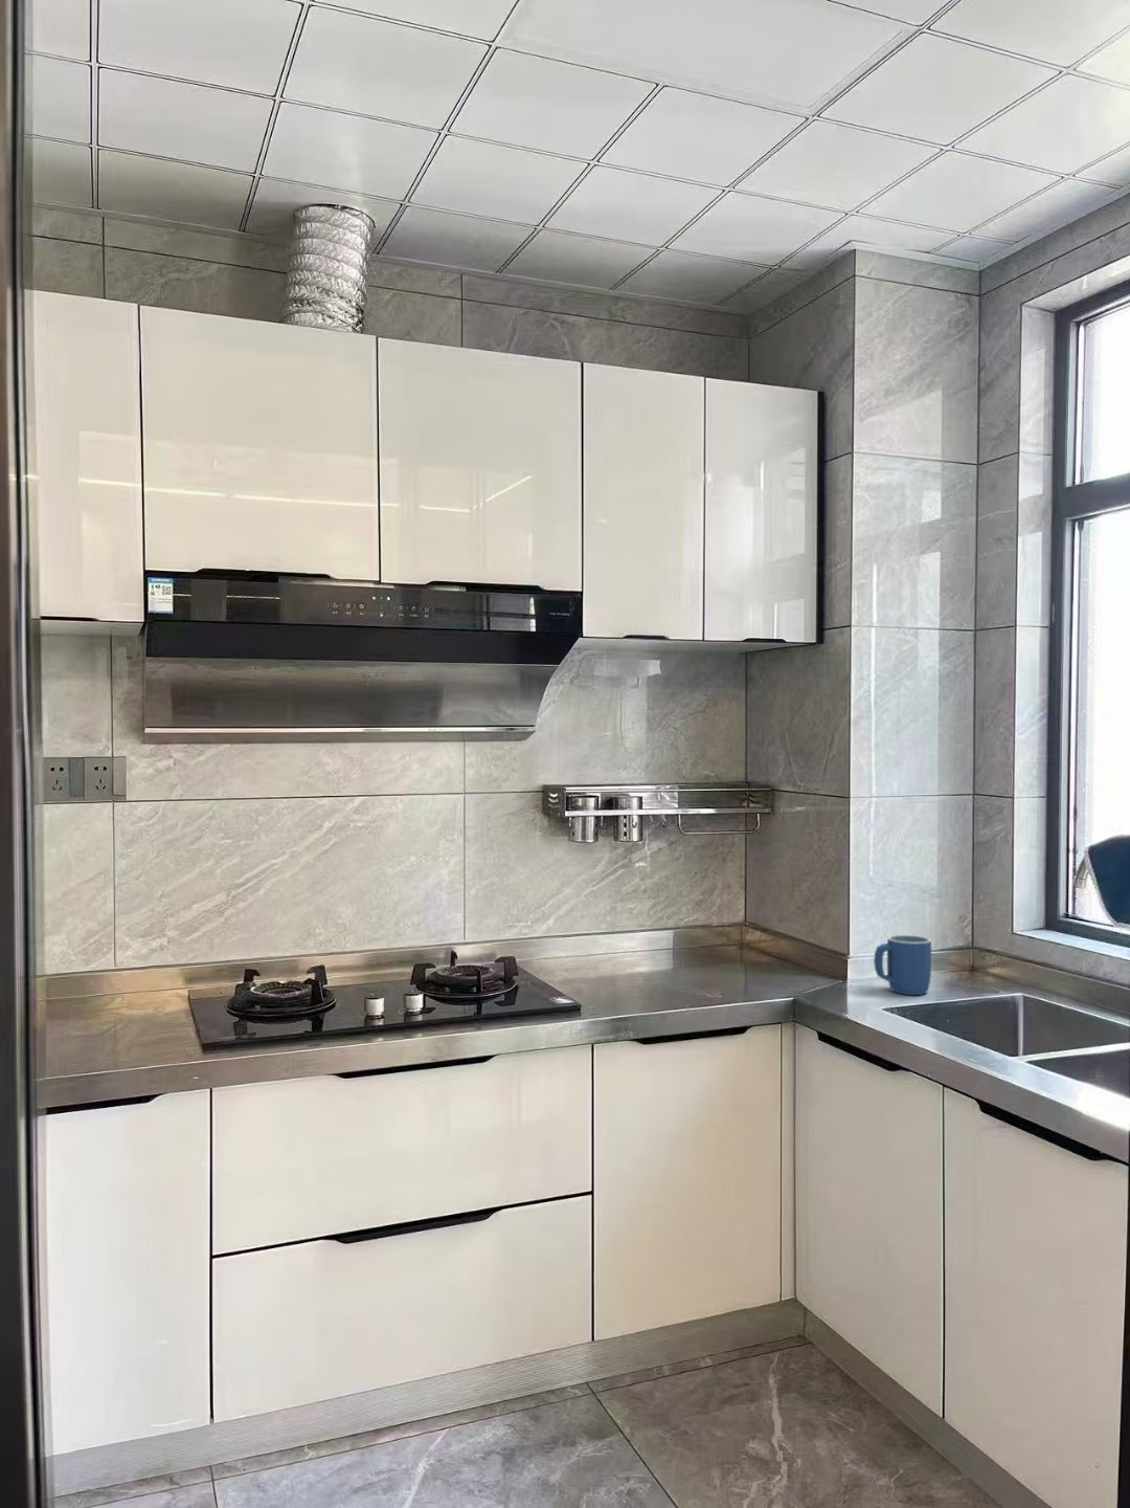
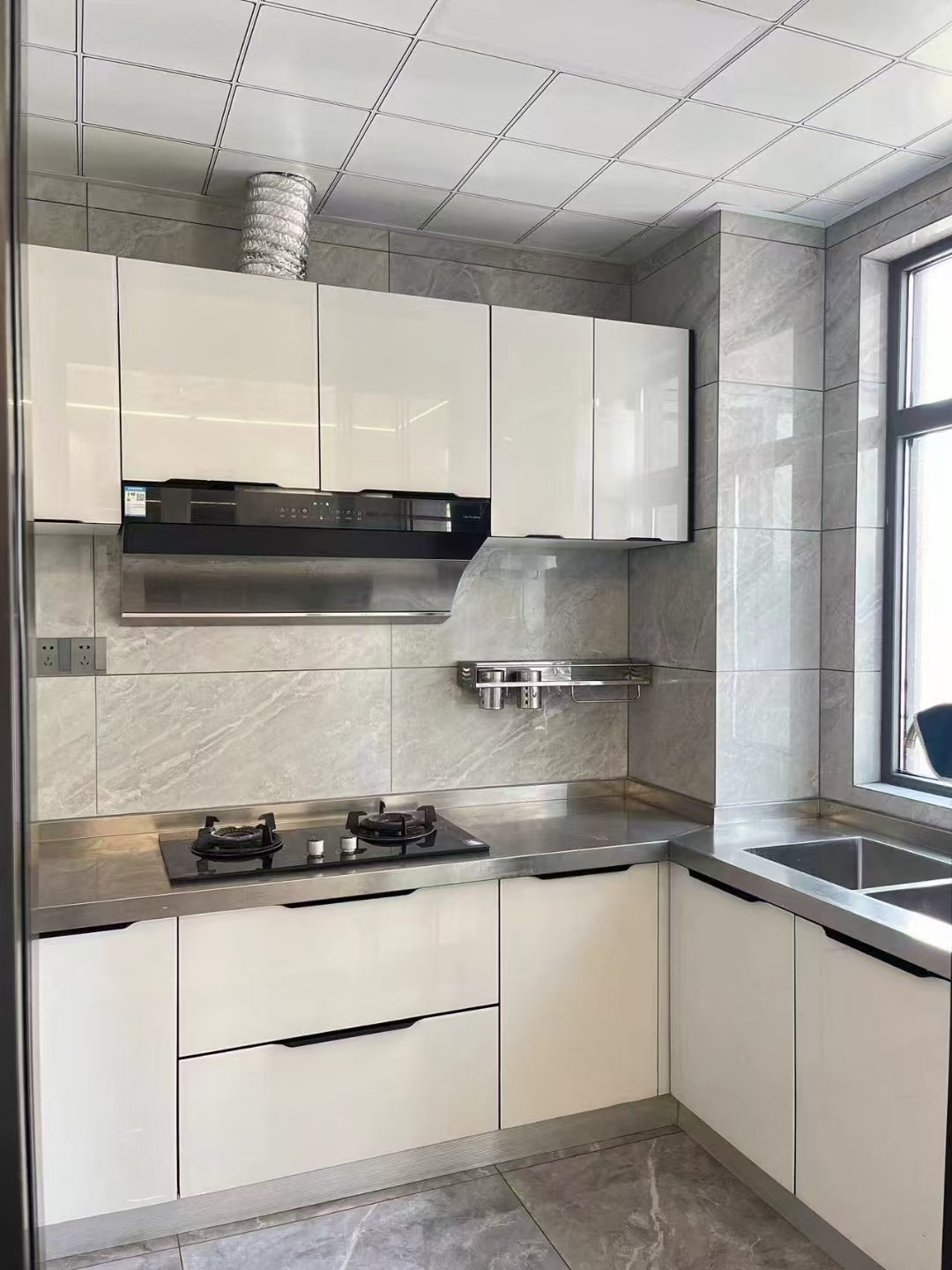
- mug [872,934,932,996]
